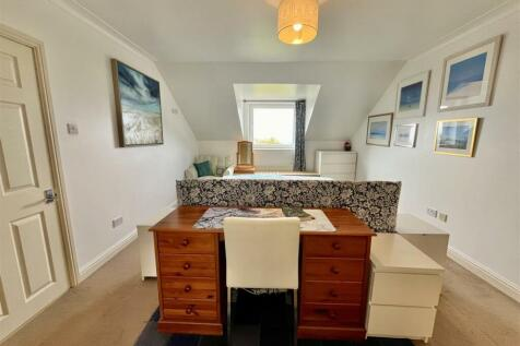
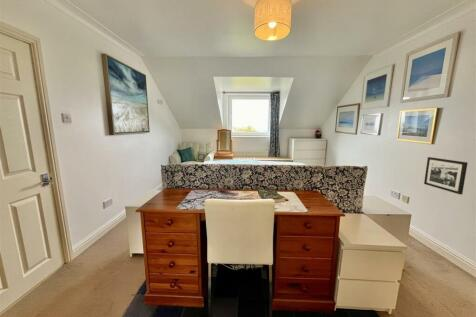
+ picture frame [423,156,468,195]
